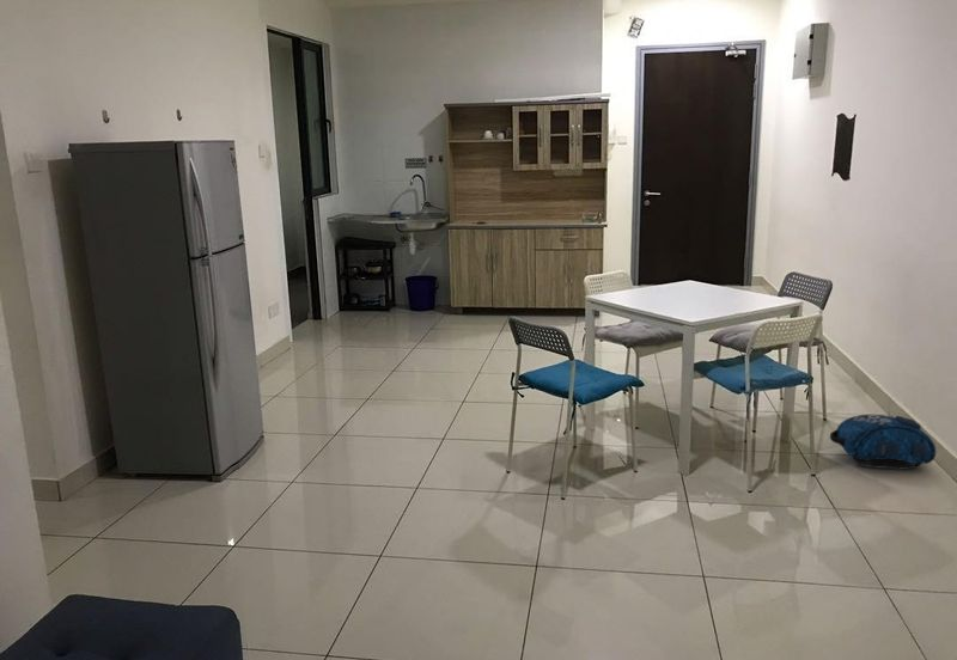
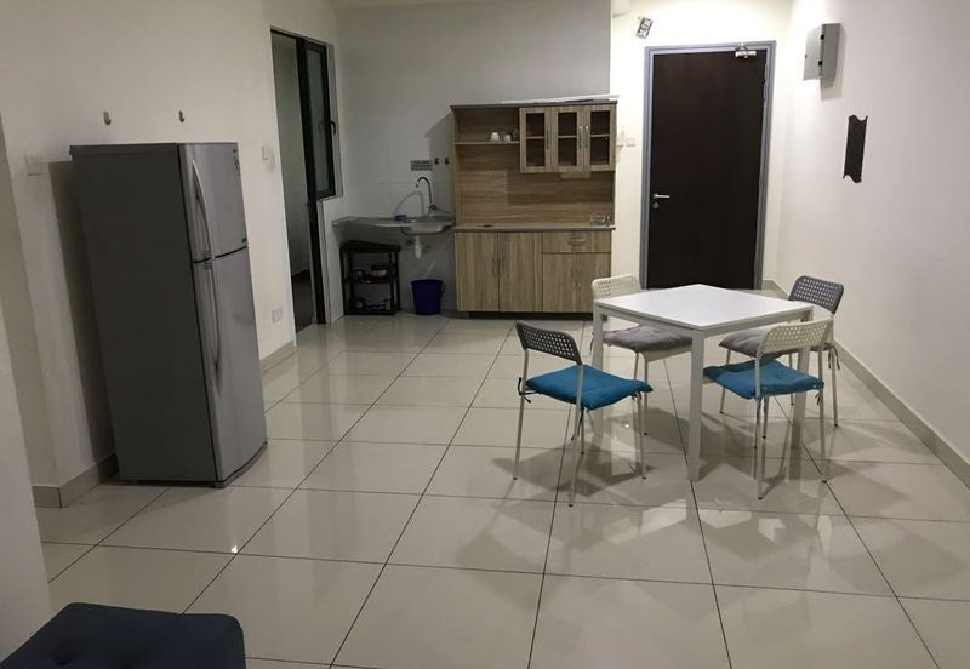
- backpack [829,414,937,471]
